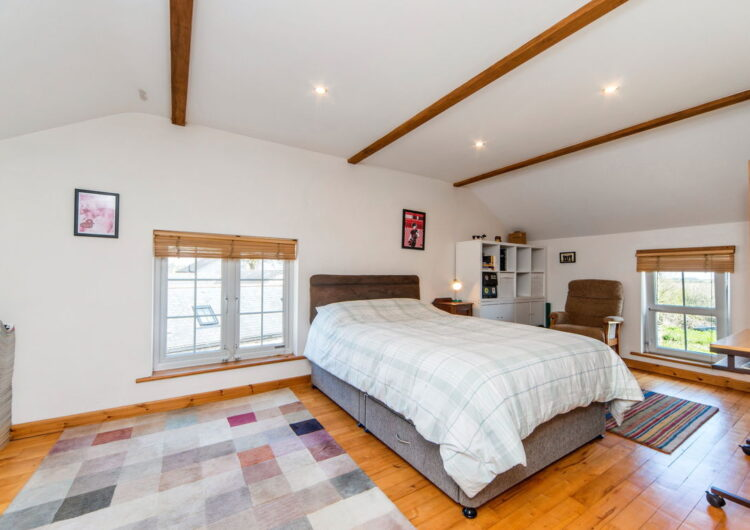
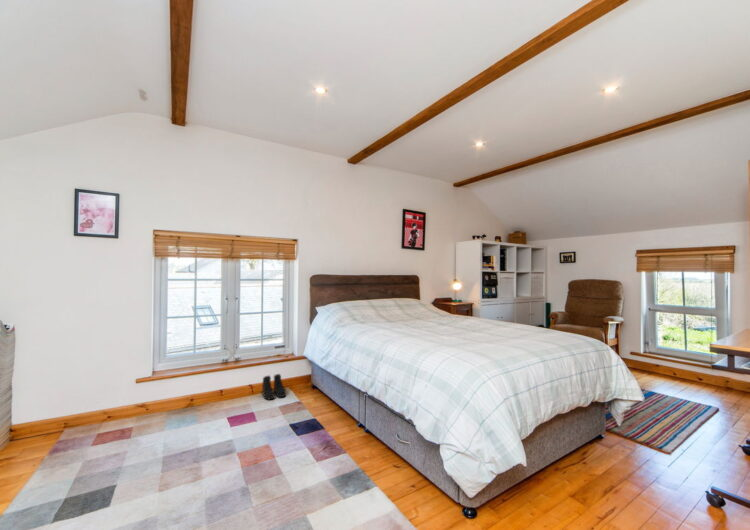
+ boots [261,373,287,401]
